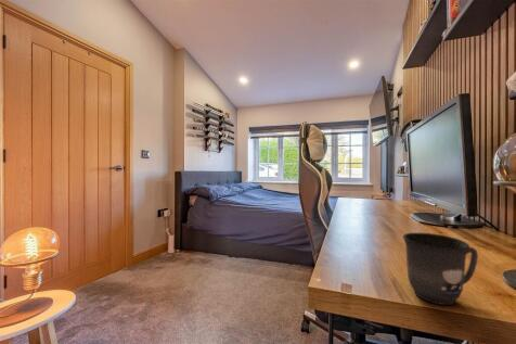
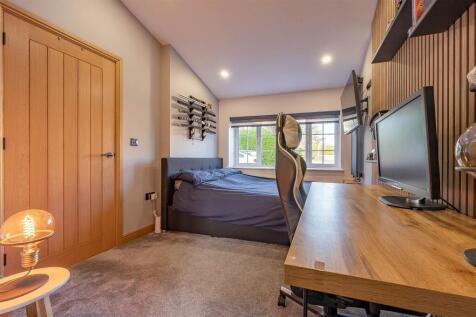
- mug [402,231,479,306]
